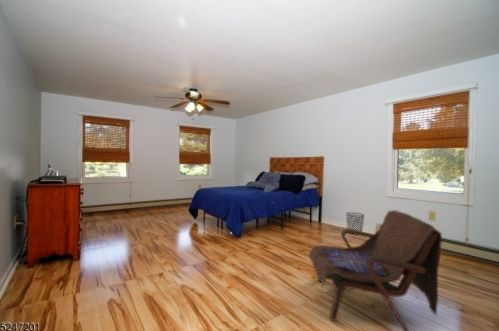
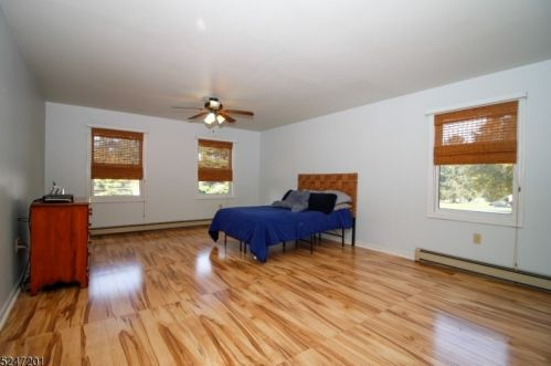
- waste bin [345,211,366,236]
- armchair [308,209,443,331]
